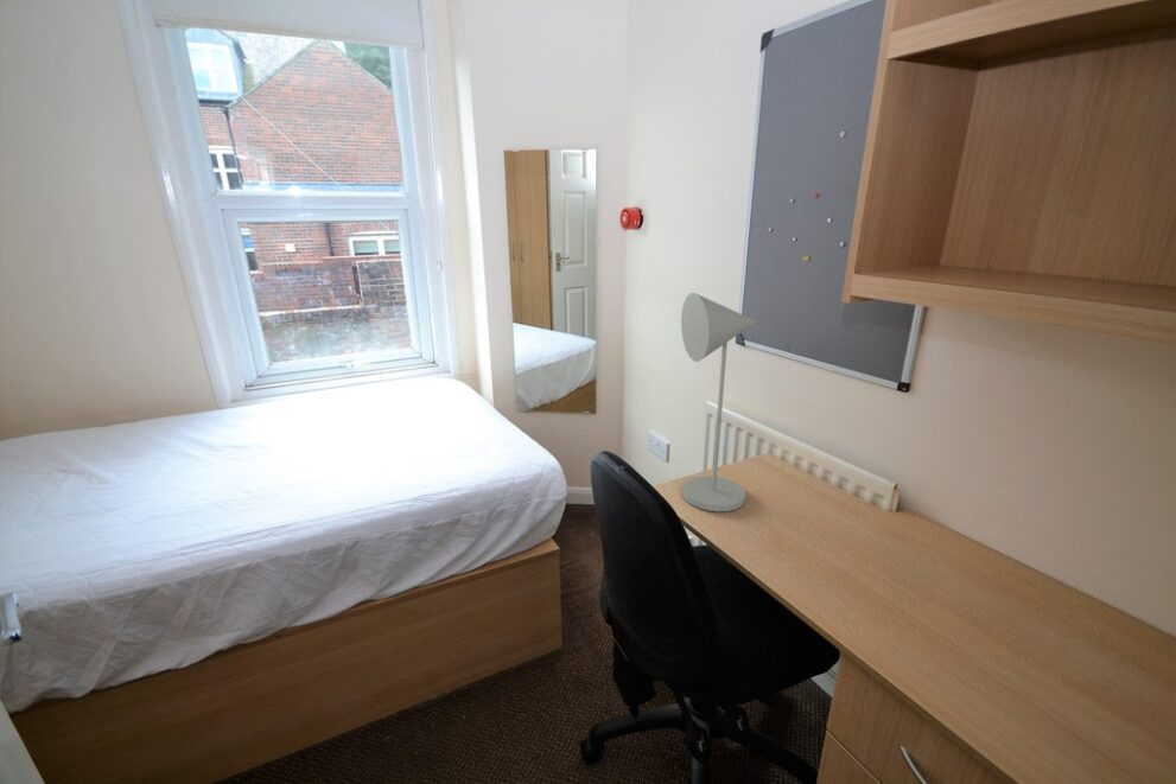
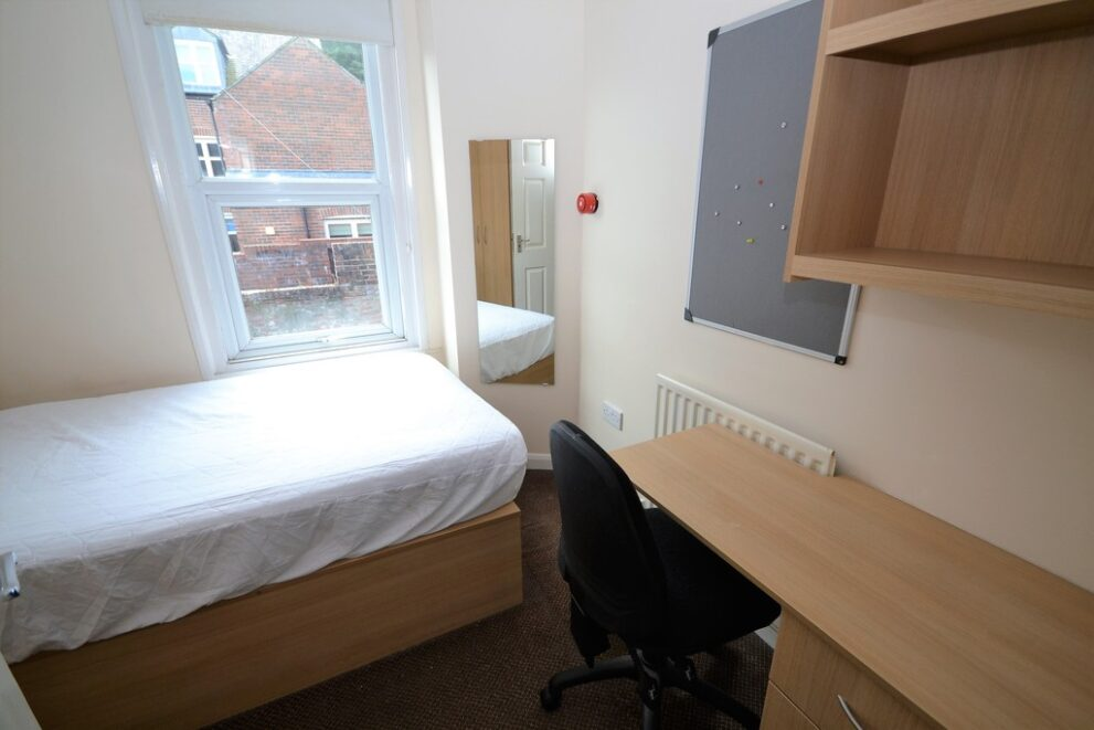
- desk lamp [680,292,758,512]
